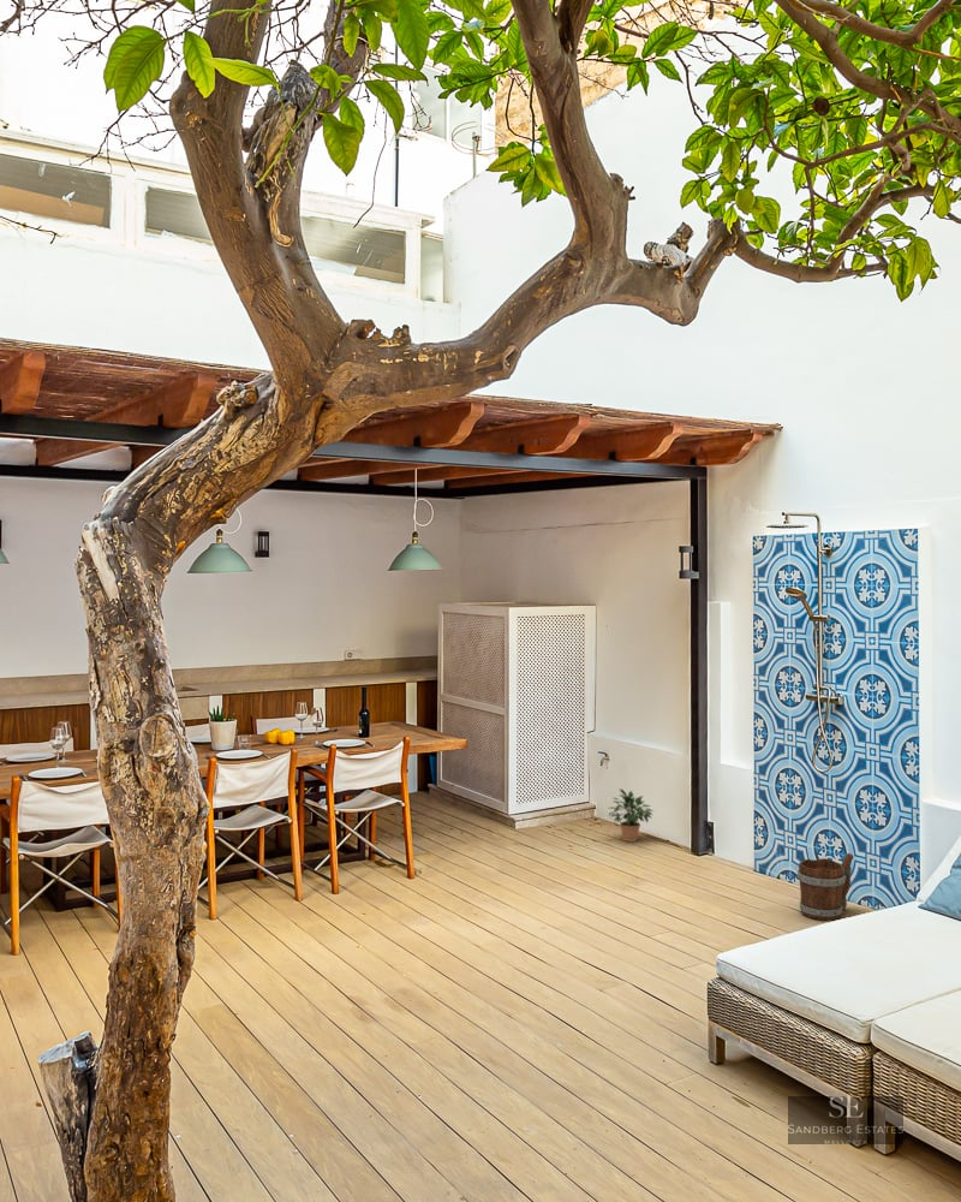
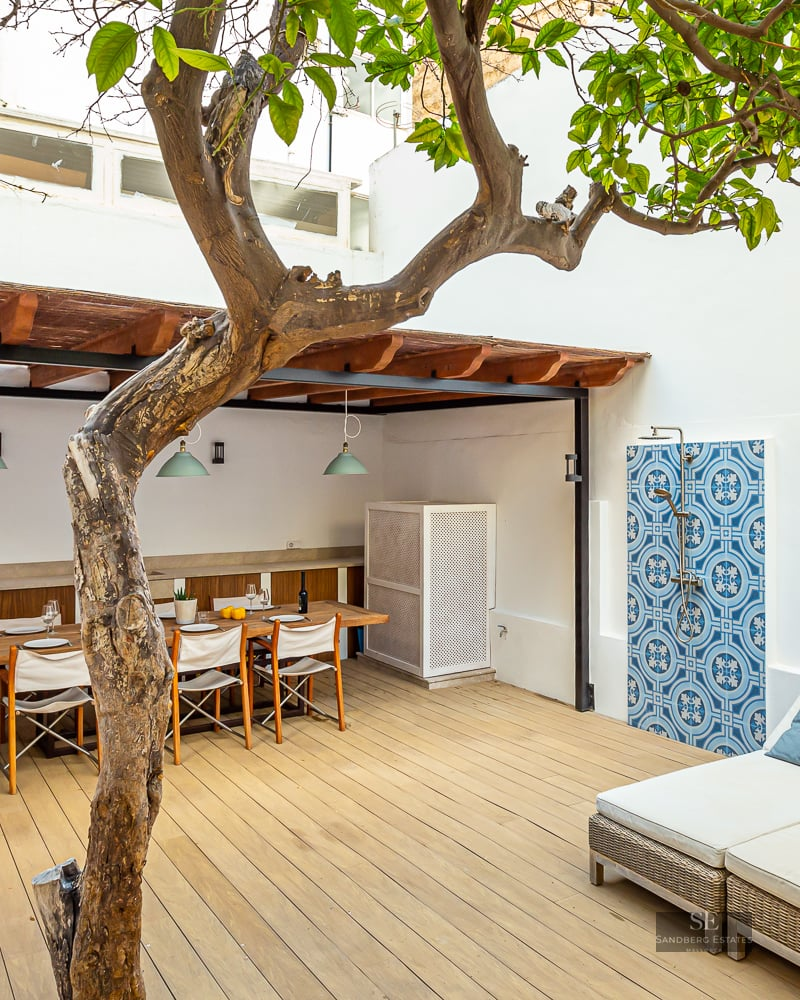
- potted plant [607,787,655,843]
- bucket [796,852,854,922]
